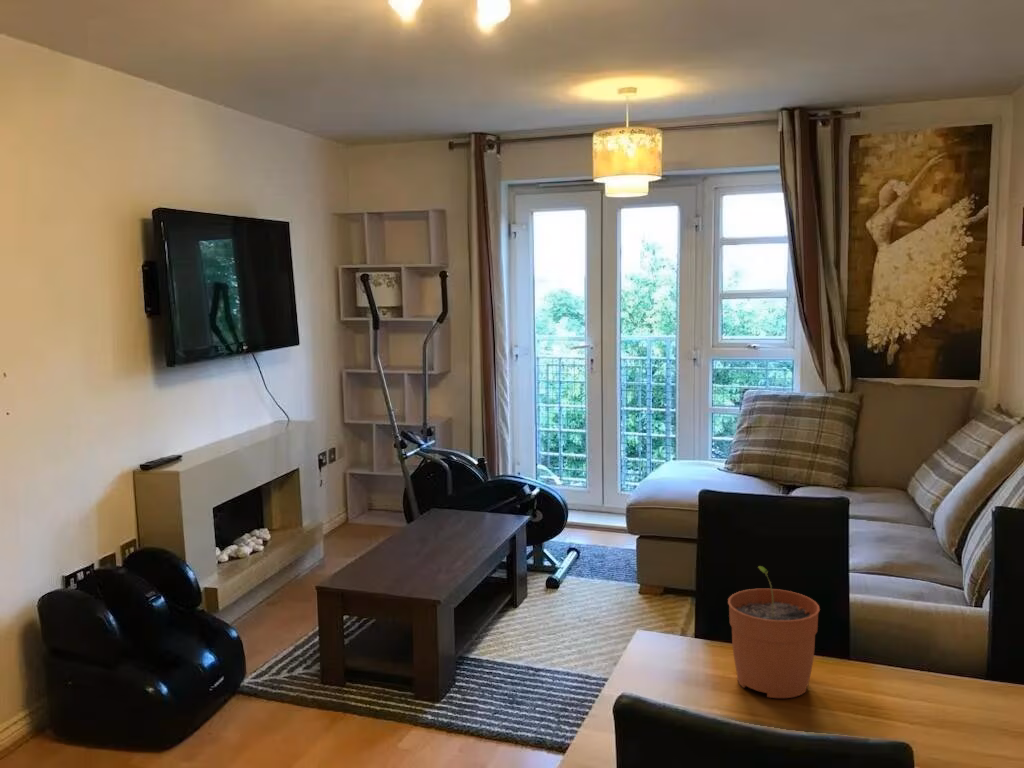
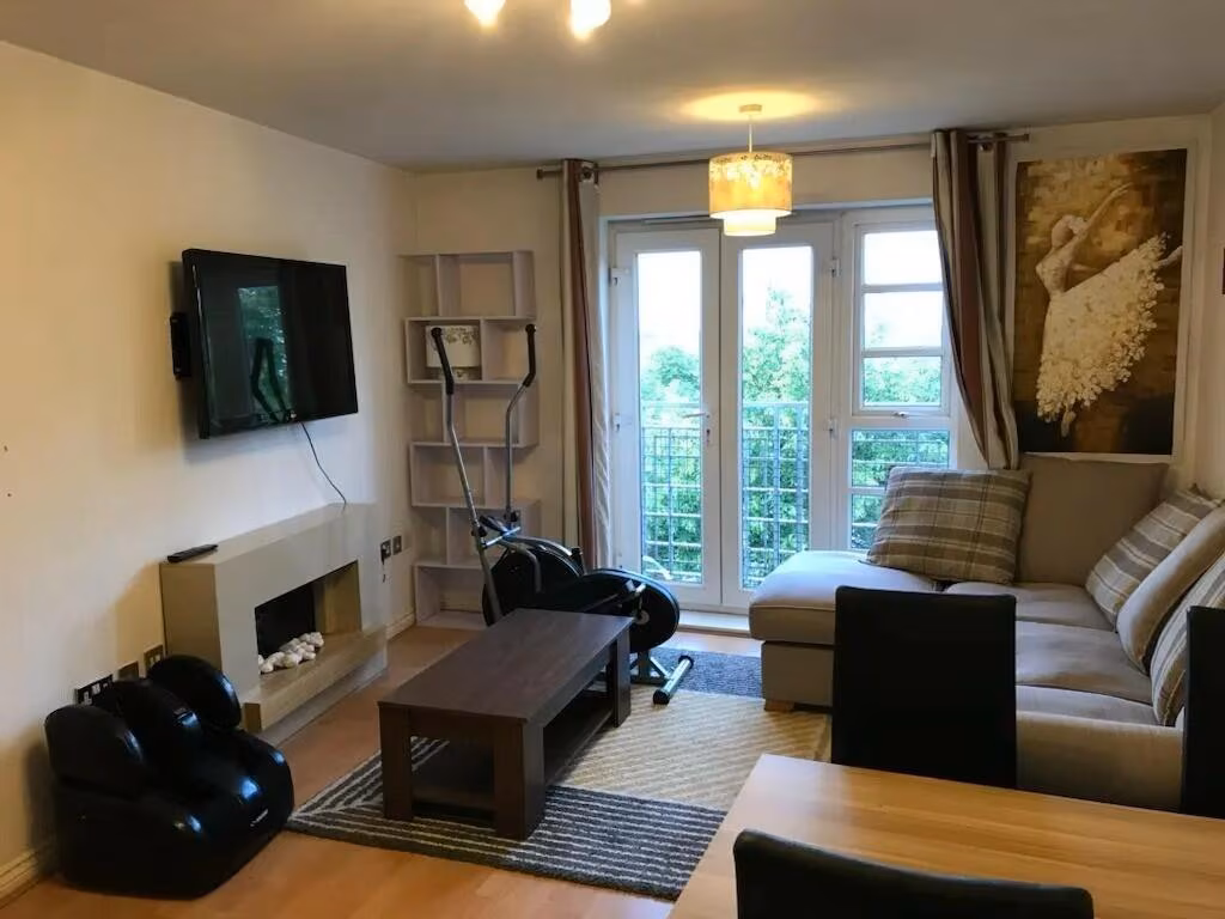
- plant pot [727,565,821,699]
